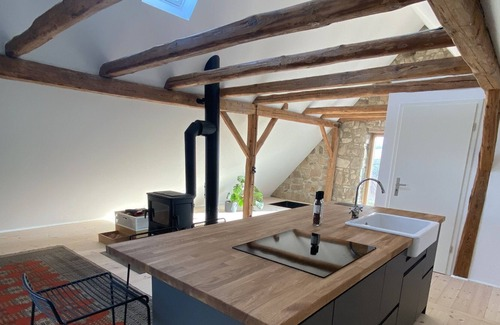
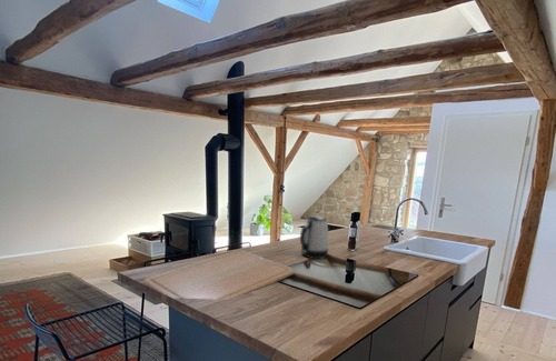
+ kettle [299,214,329,260]
+ chopping board [142,250,296,301]
